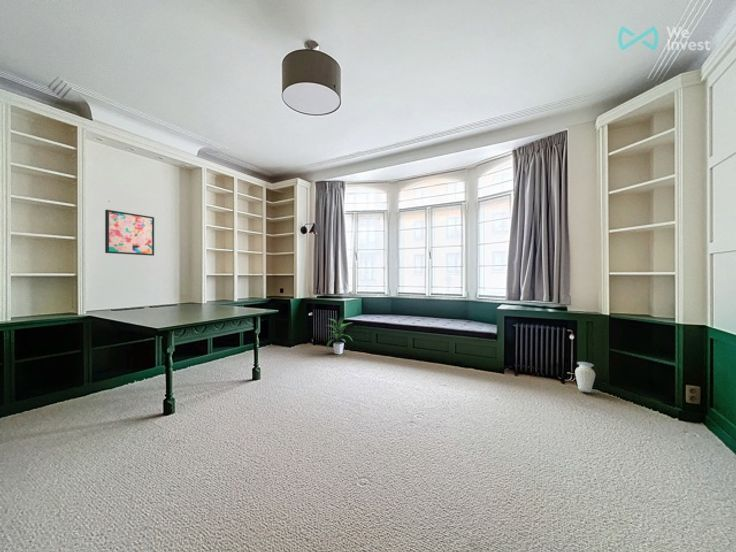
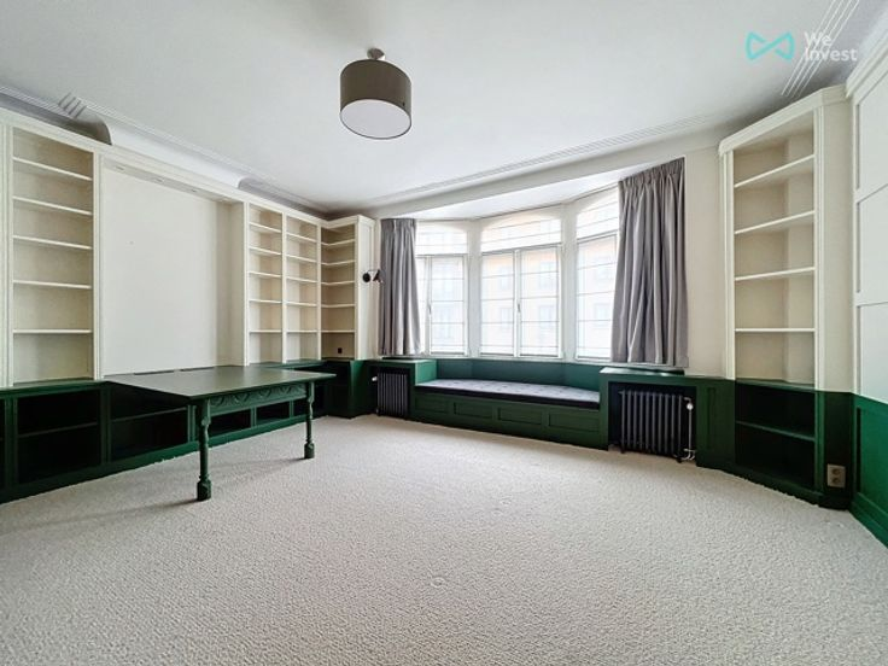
- vase [574,361,596,393]
- wall art [104,209,155,257]
- indoor plant [325,316,353,355]
